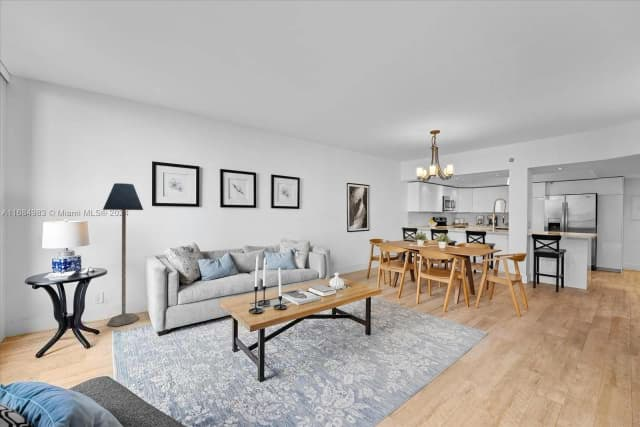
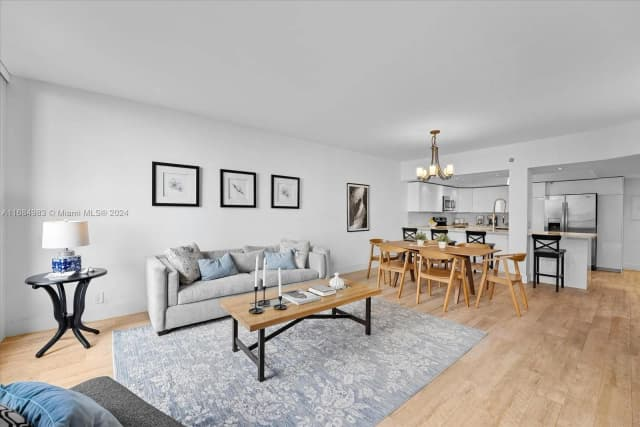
- floor lamp [102,182,144,327]
